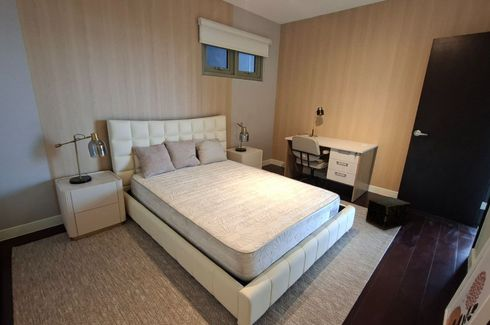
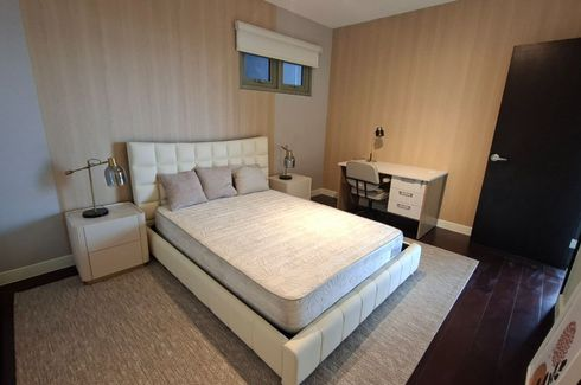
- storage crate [365,196,411,230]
